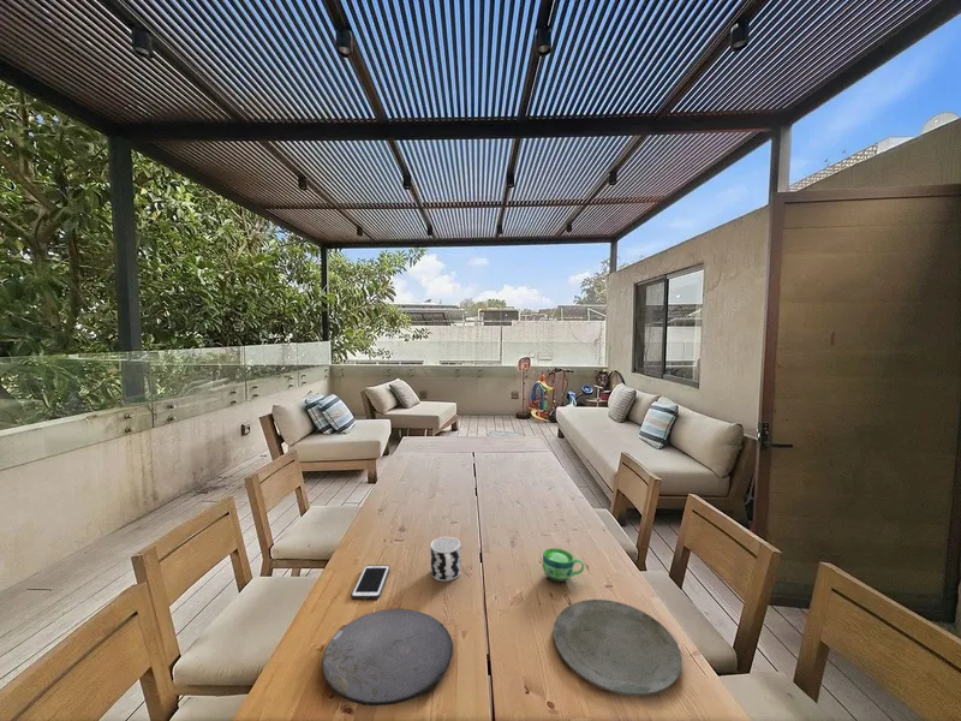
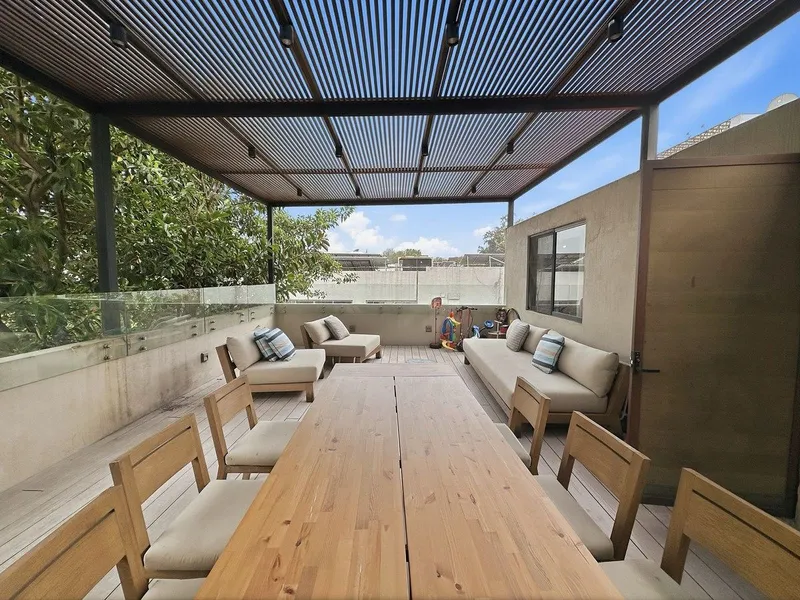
- cup [430,536,461,583]
- cup [542,547,585,583]
- plate [553,598,684,697]
- cell phone [351,564,390,600]
- plate [321,608,454,707]
